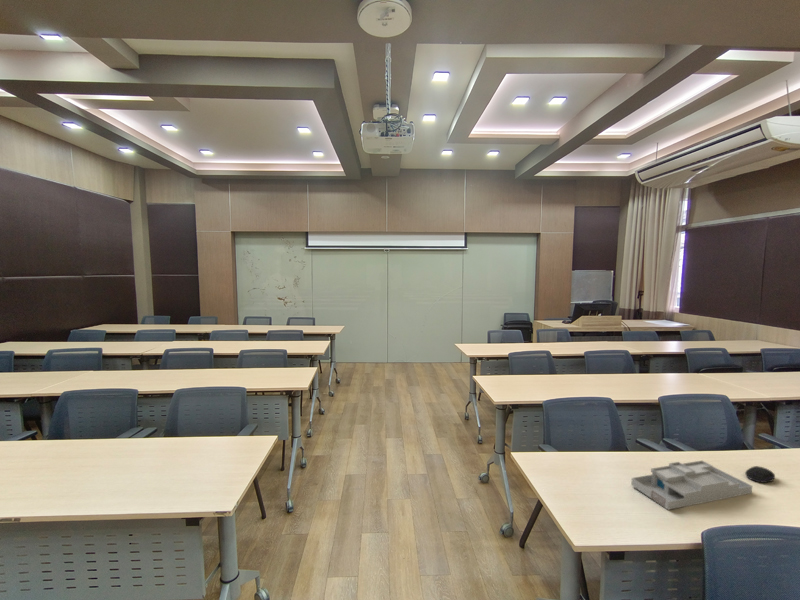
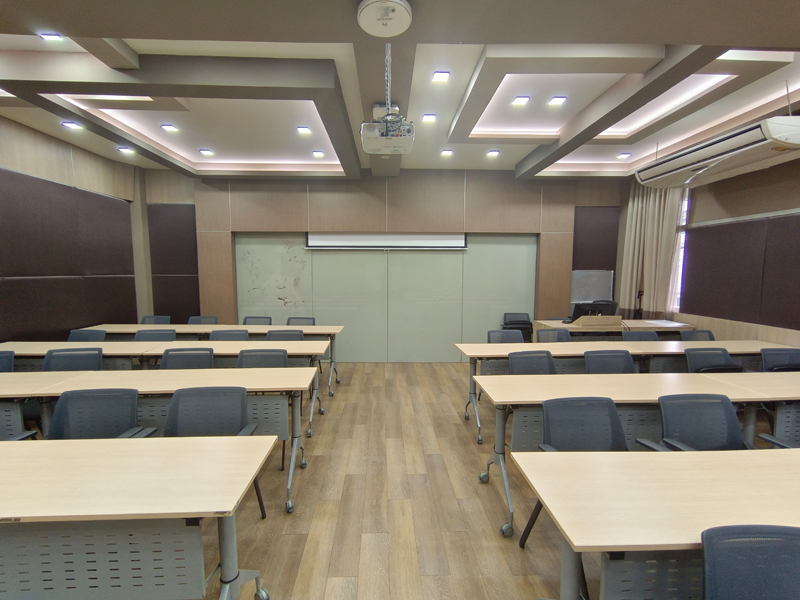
- desk organizer [630,460,753,511]
- computer mouse [744,465,776,484]
